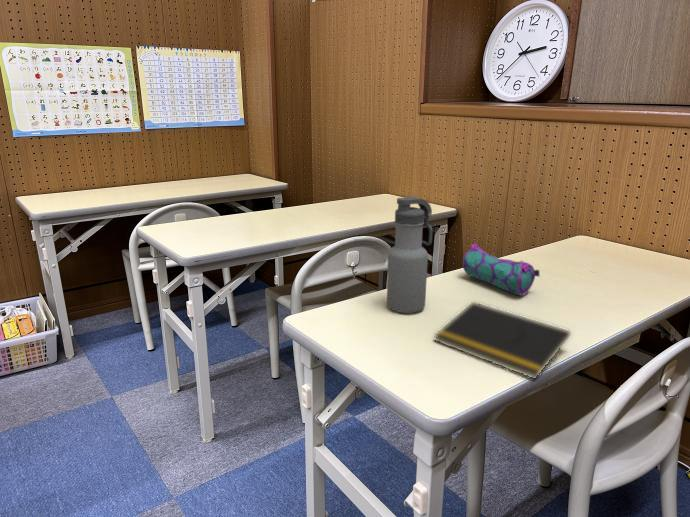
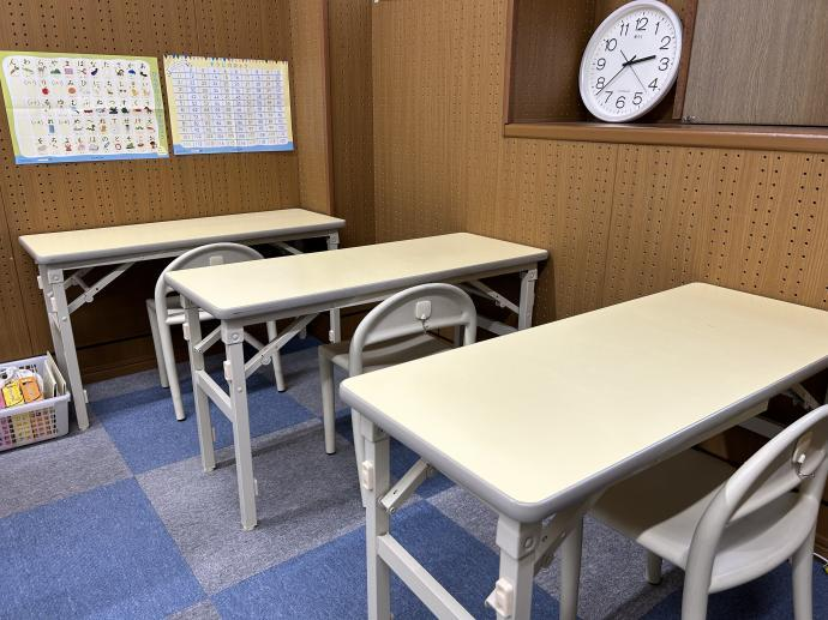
- water bottle [386,196,434,314]
- pencil case [461,243,541,297]
- notepad [433,301,572,380]
